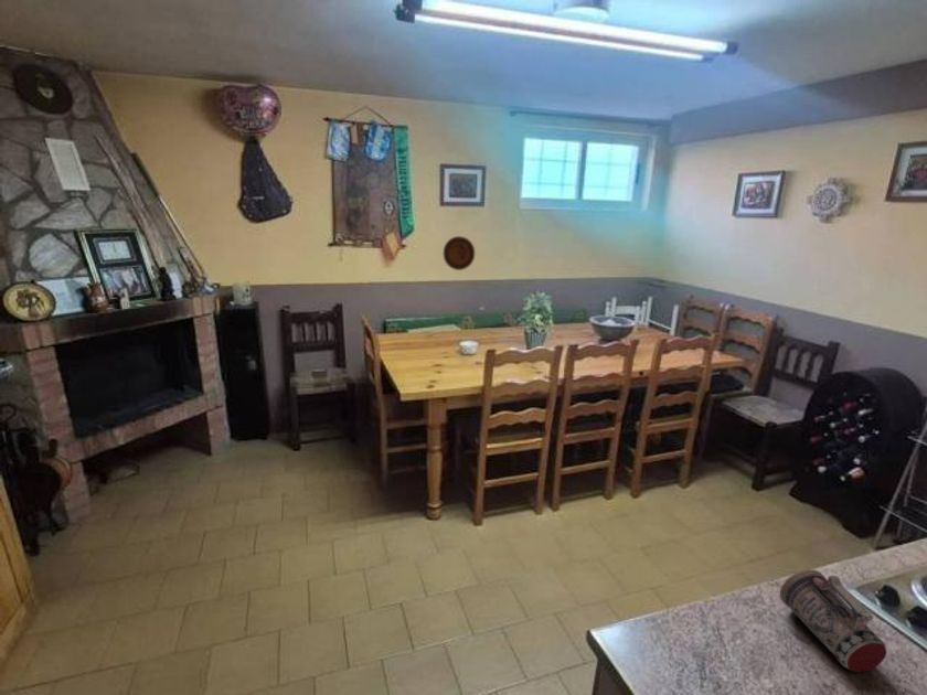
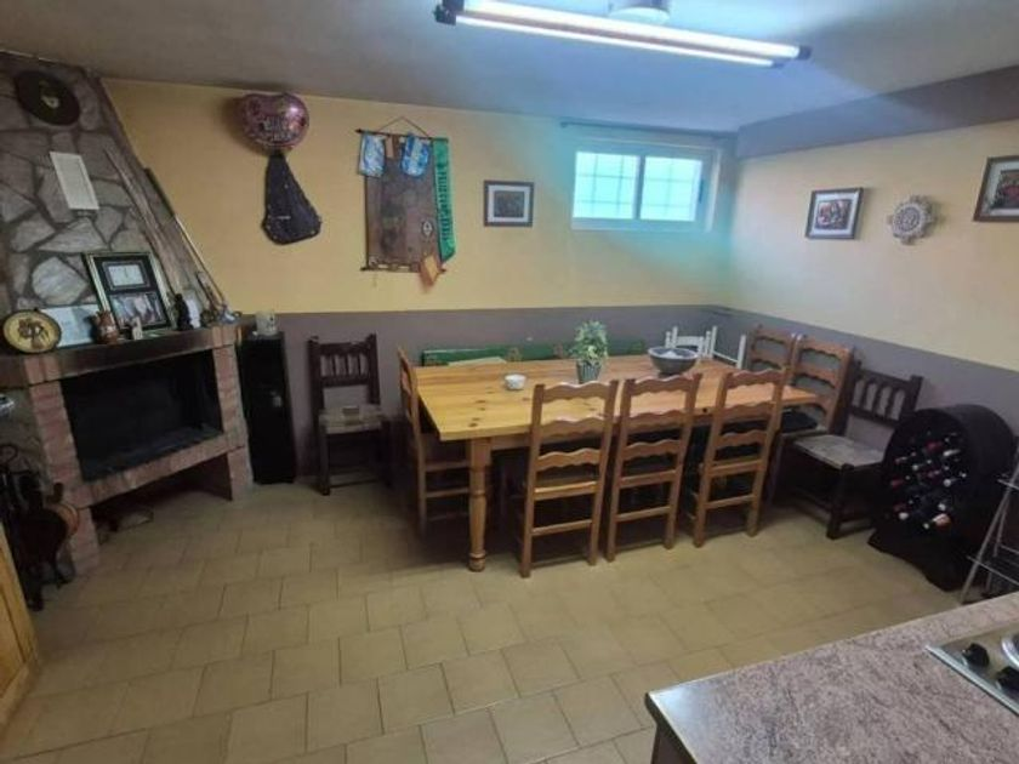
- beer mug [779,568,887,674]
- decorative plate [443,235,476,271]
